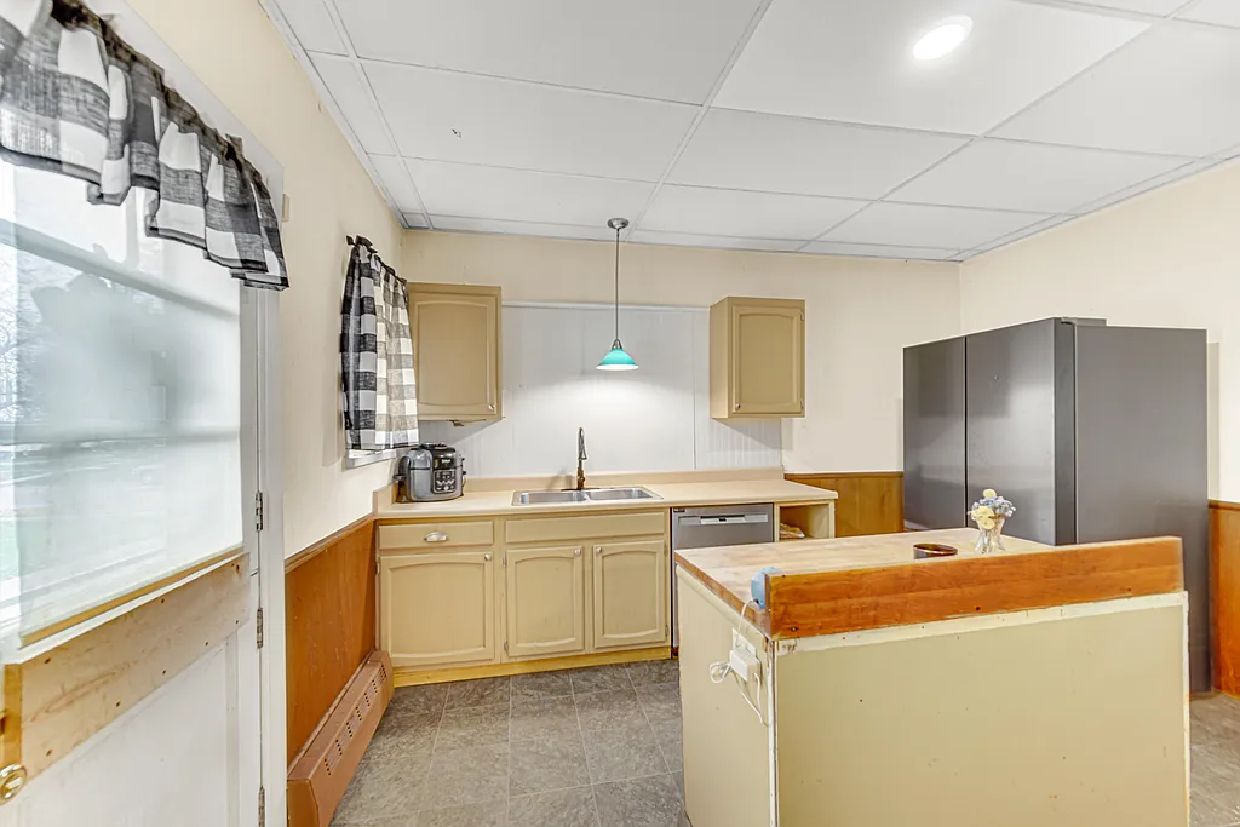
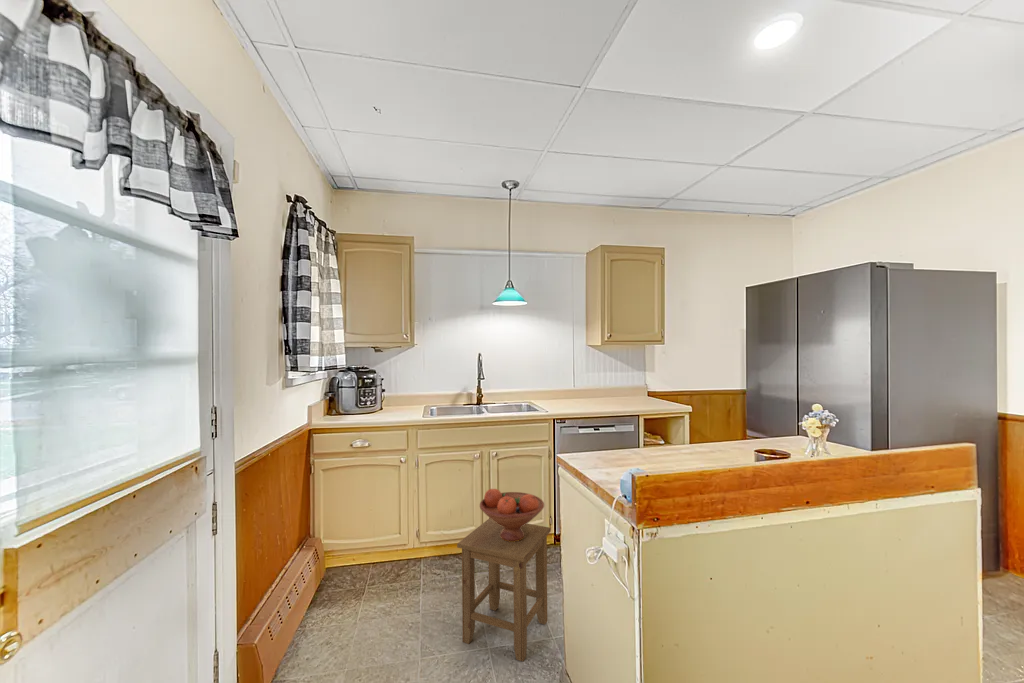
+ fruit bowl [479,488,545,542]
+ stool [456,518,552,662]
